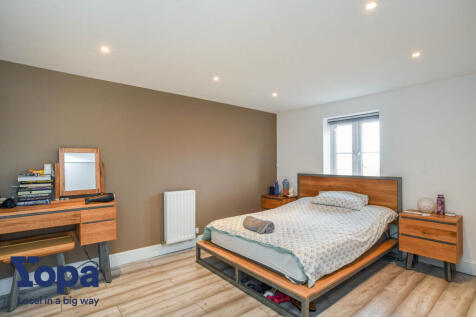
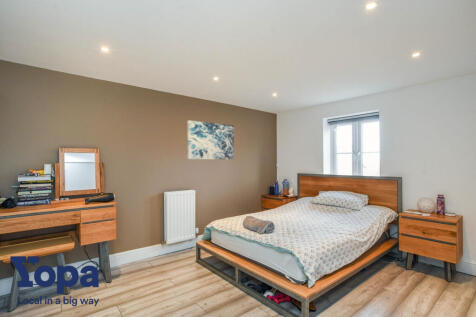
+ wall art [186,120,235,160]
